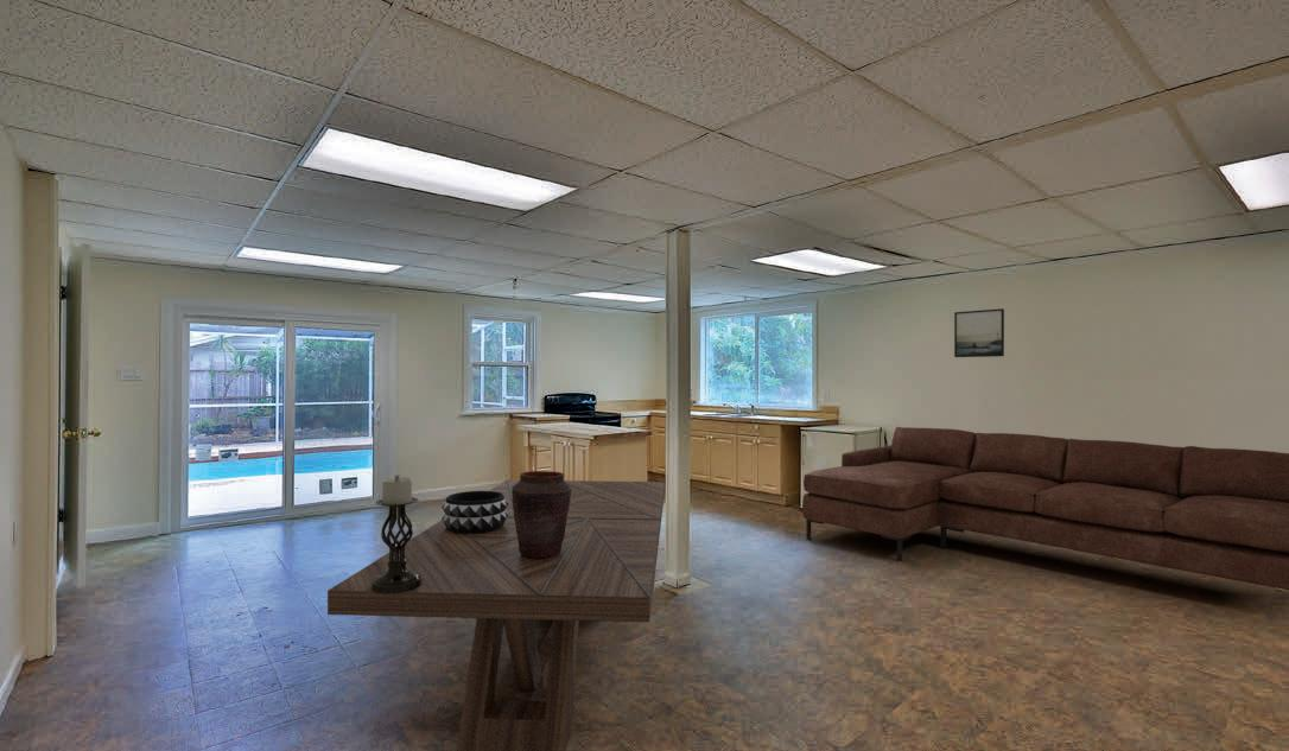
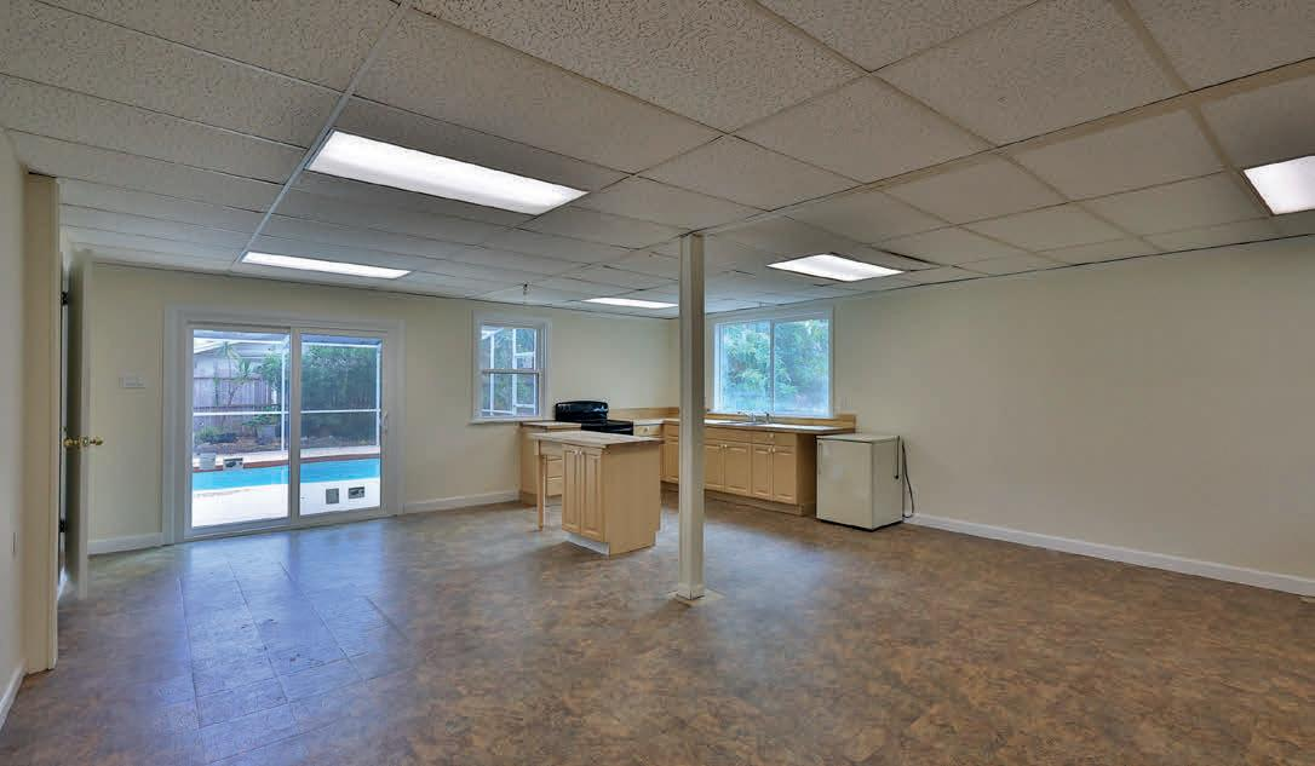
- decorative bowl [440,490,508,534]
- dining table [326,479,666,751]
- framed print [953,307,1005,358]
- vase [512,470,571,558]
- candle holder [372,475,423,594]
- sofa [801,426,1289,591]
